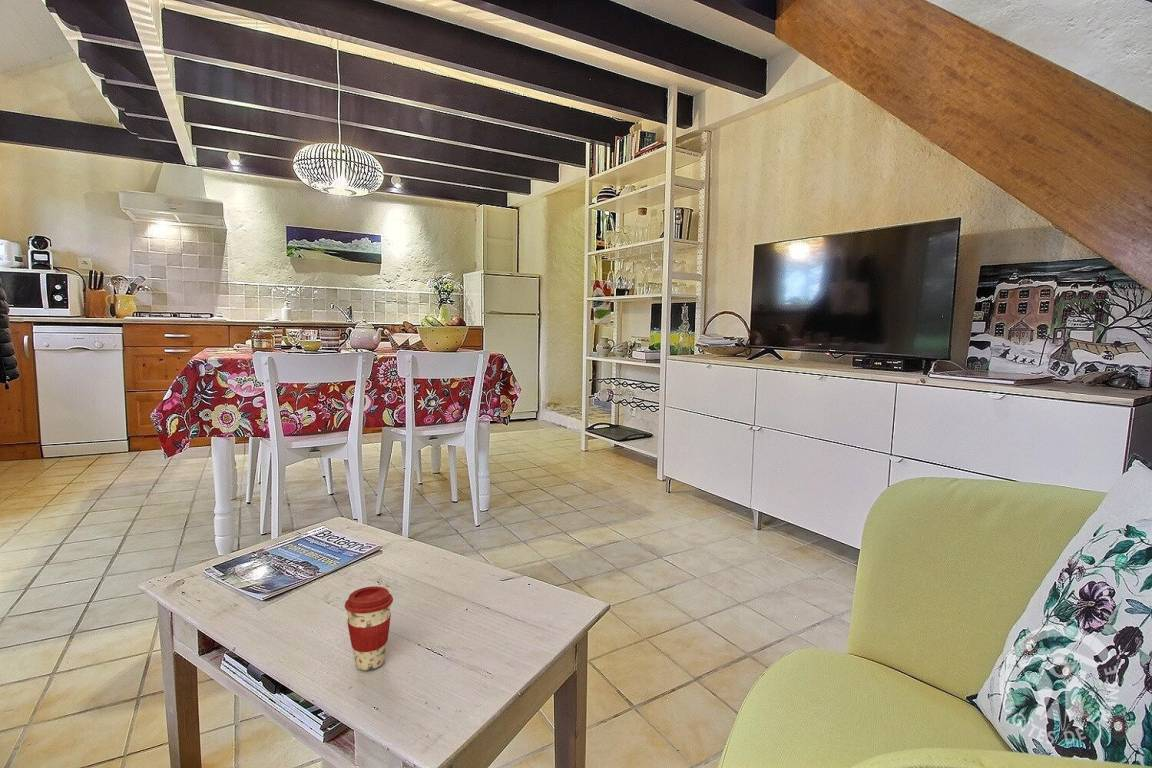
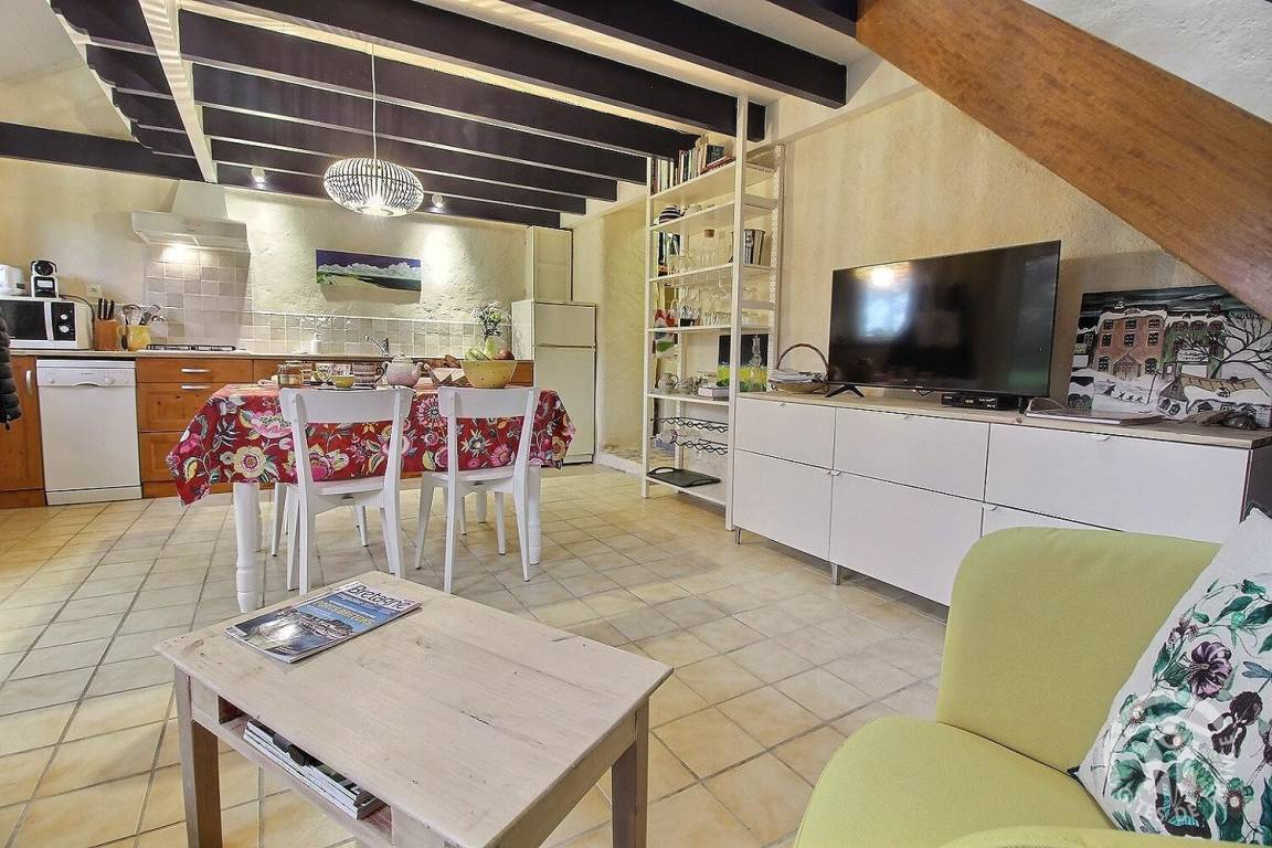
- coffee cup [344,585,394,671]
